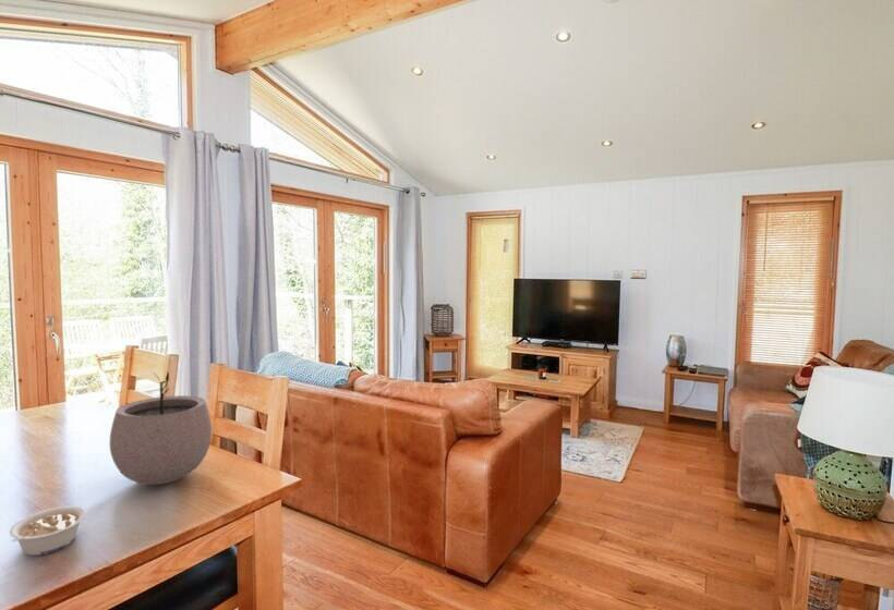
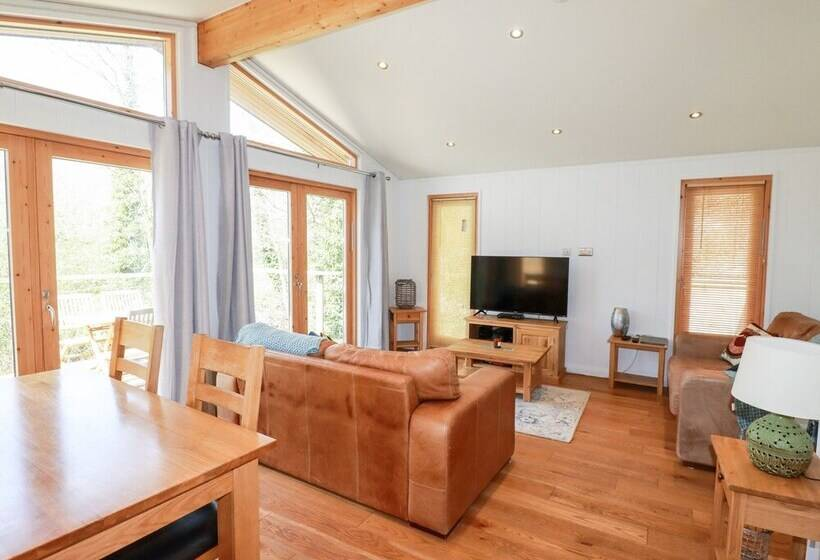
- legume [7,505,87,557]
- plant pot [109,371,213,486]
